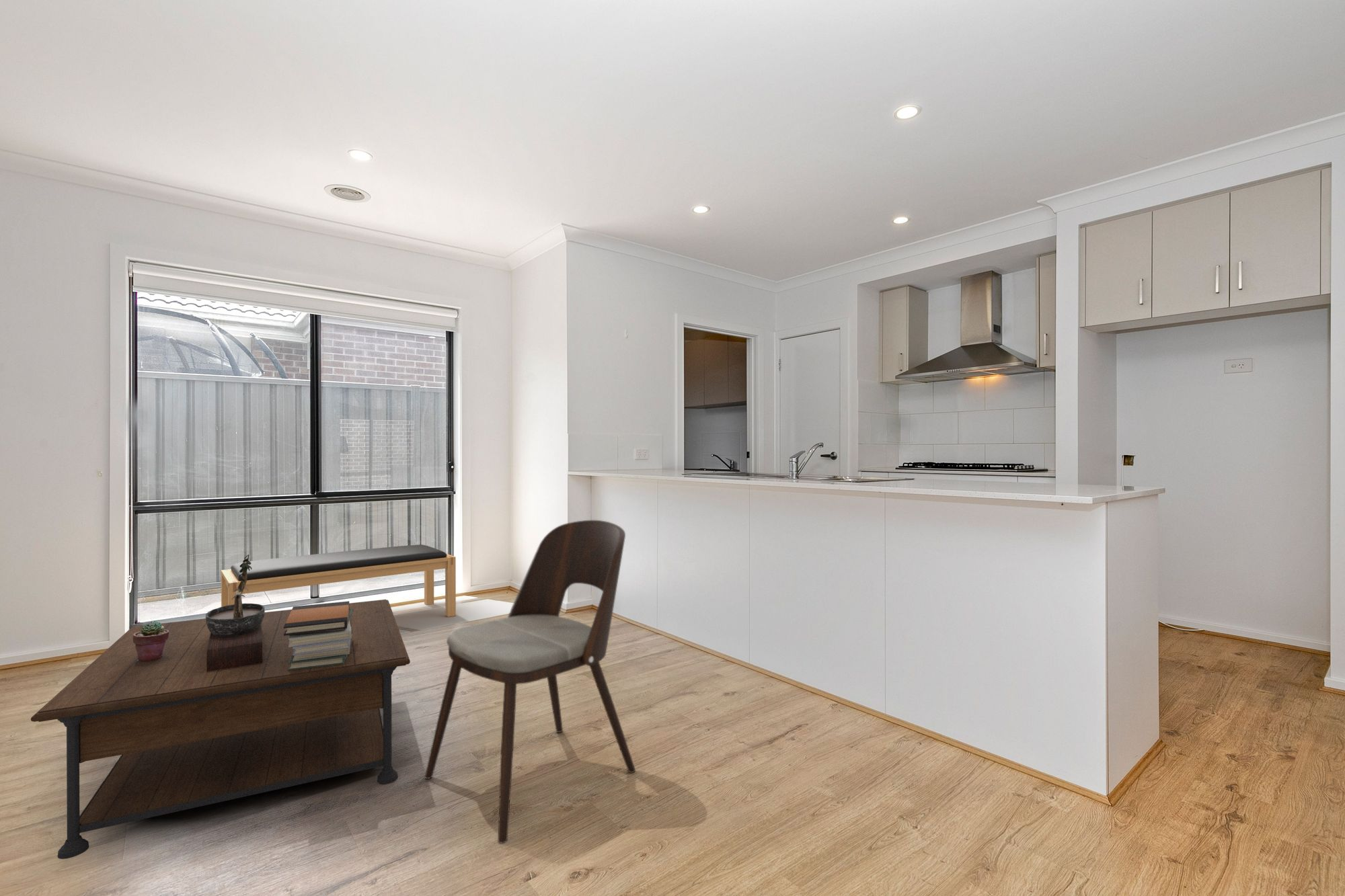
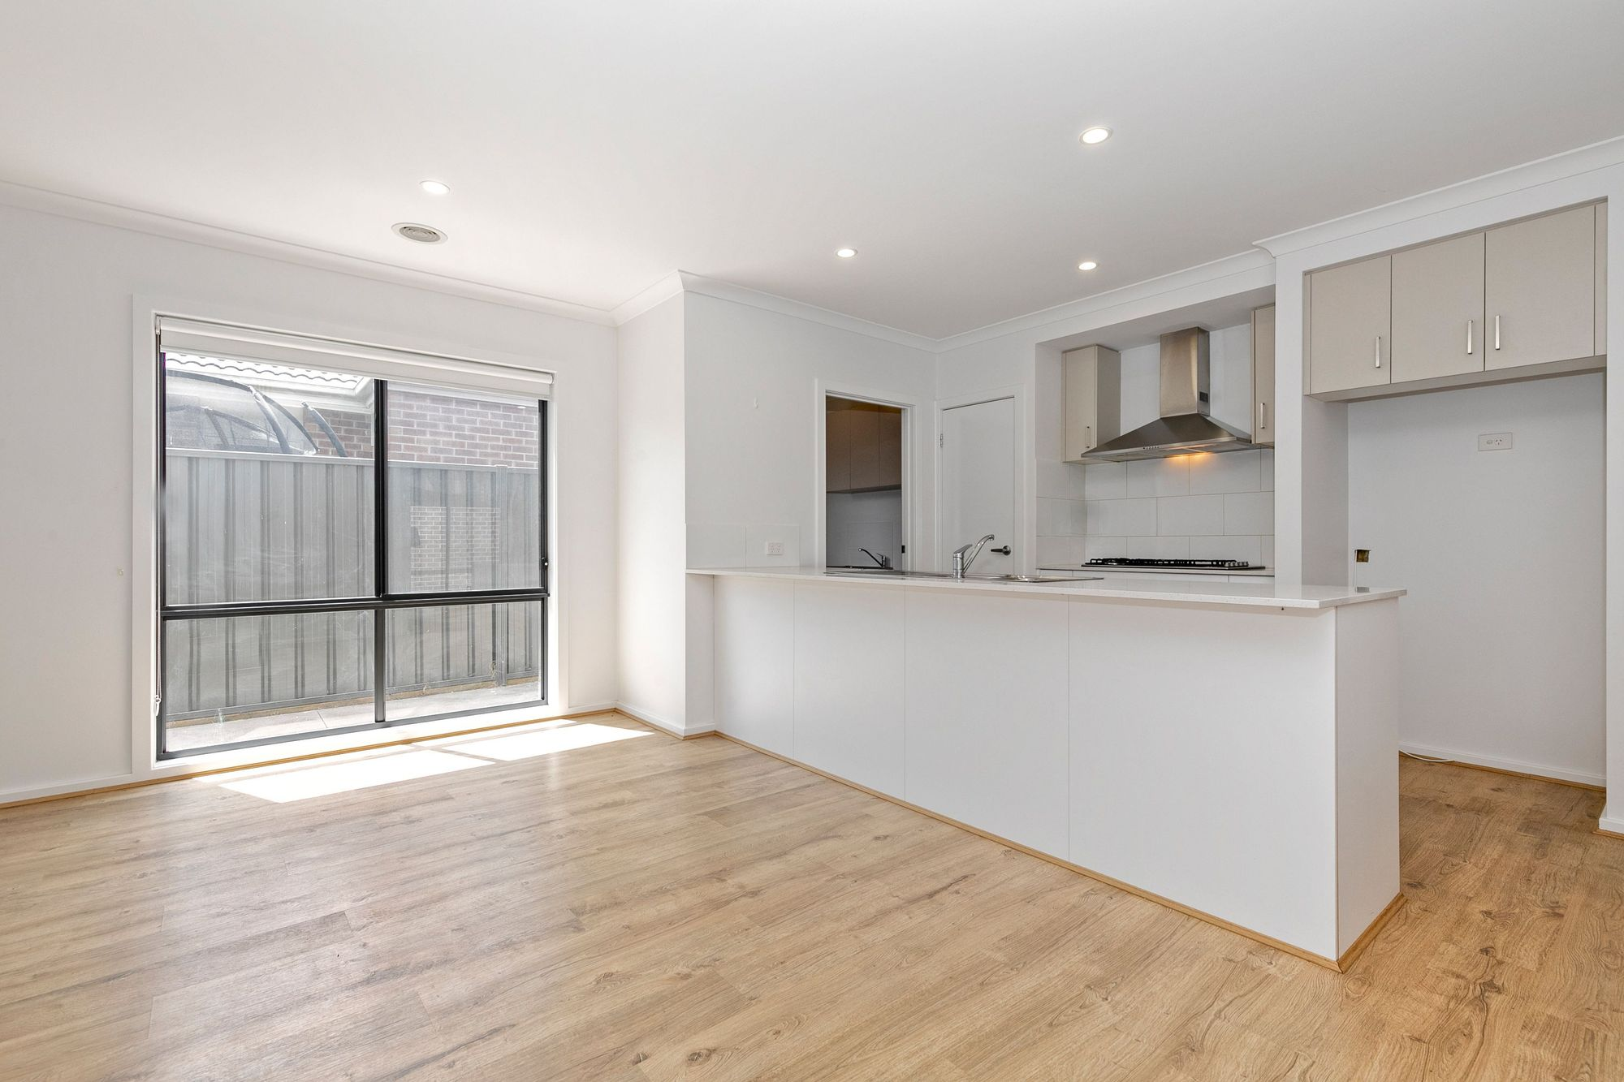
- dining chair [424,520,636,844]
- coffee table [30,599,411,860]
- potted succulent [133,620,169,661]
- book stack [284,601,353,671]
- bench [221,544,457,618]
- bonsai tree [205,554,266,671]
